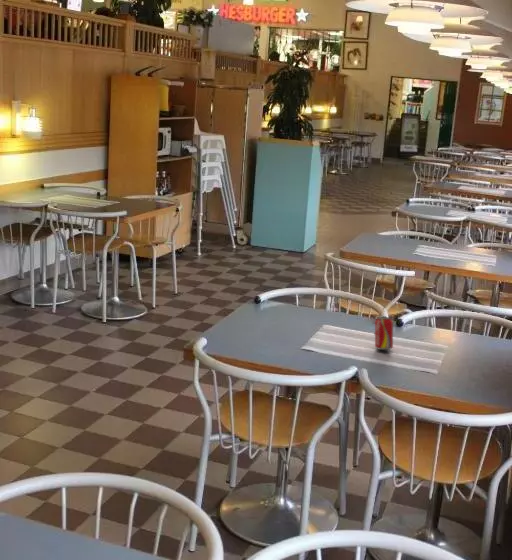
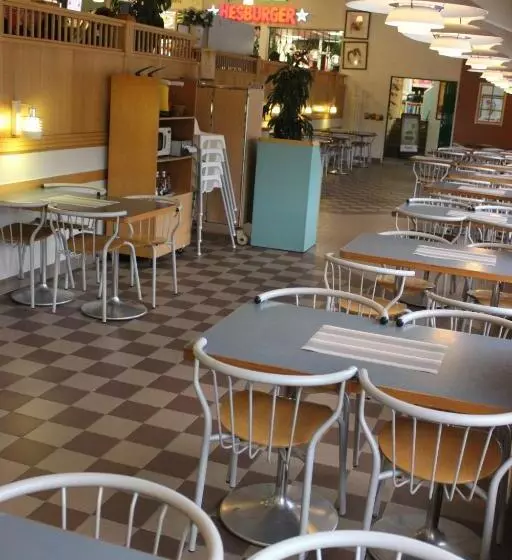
- soda can [373,316,394,351]
